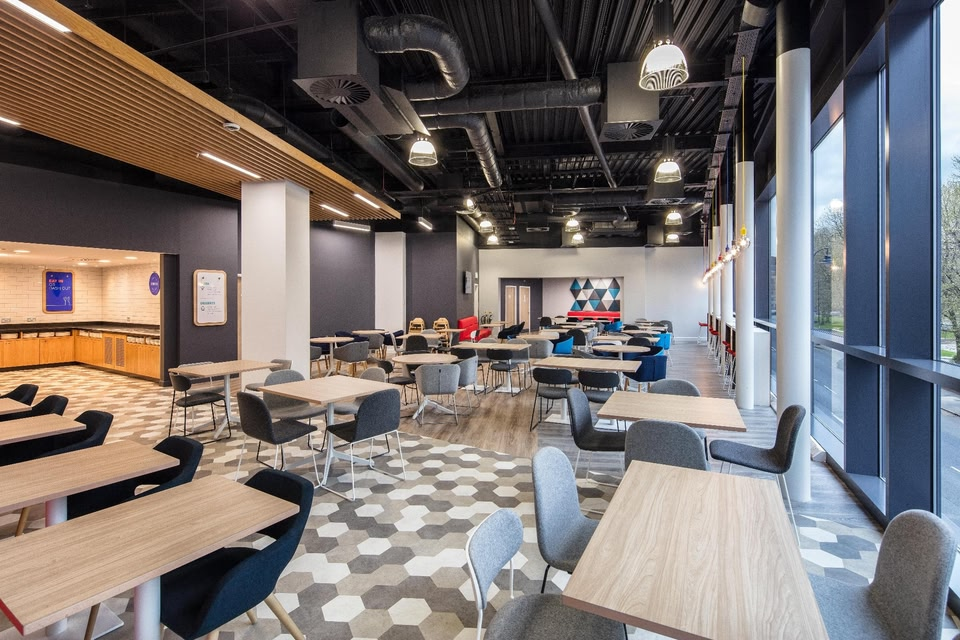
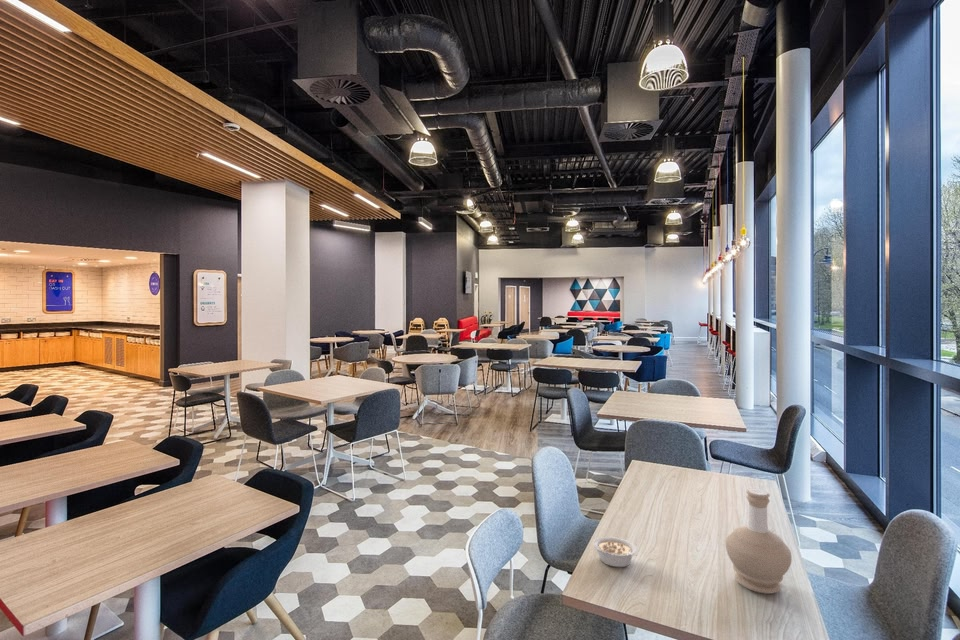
+ legume [592,536,638,568]
+ bottle [725,488,793,595]
